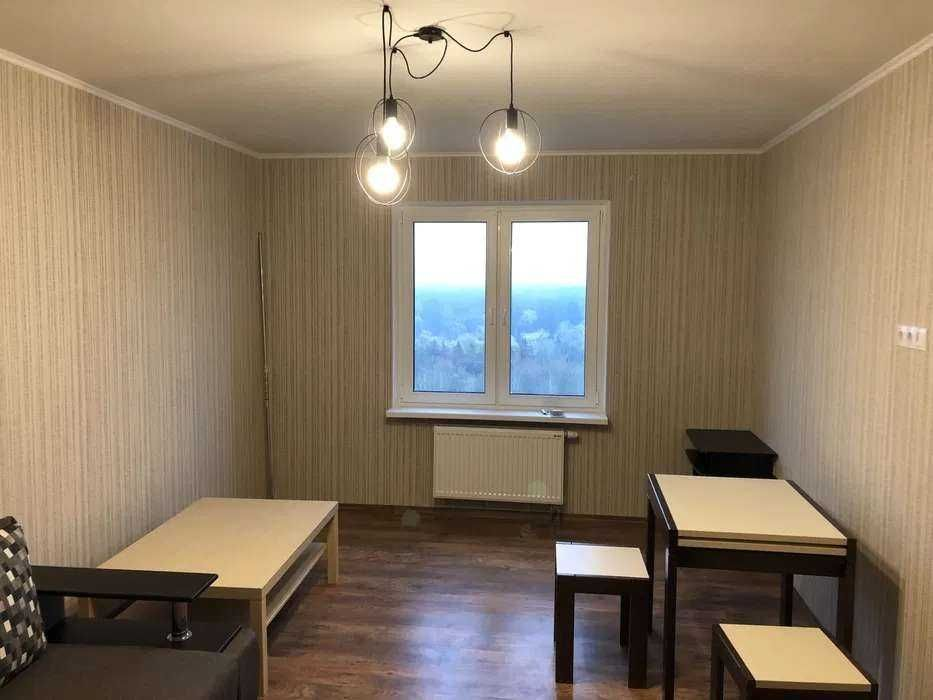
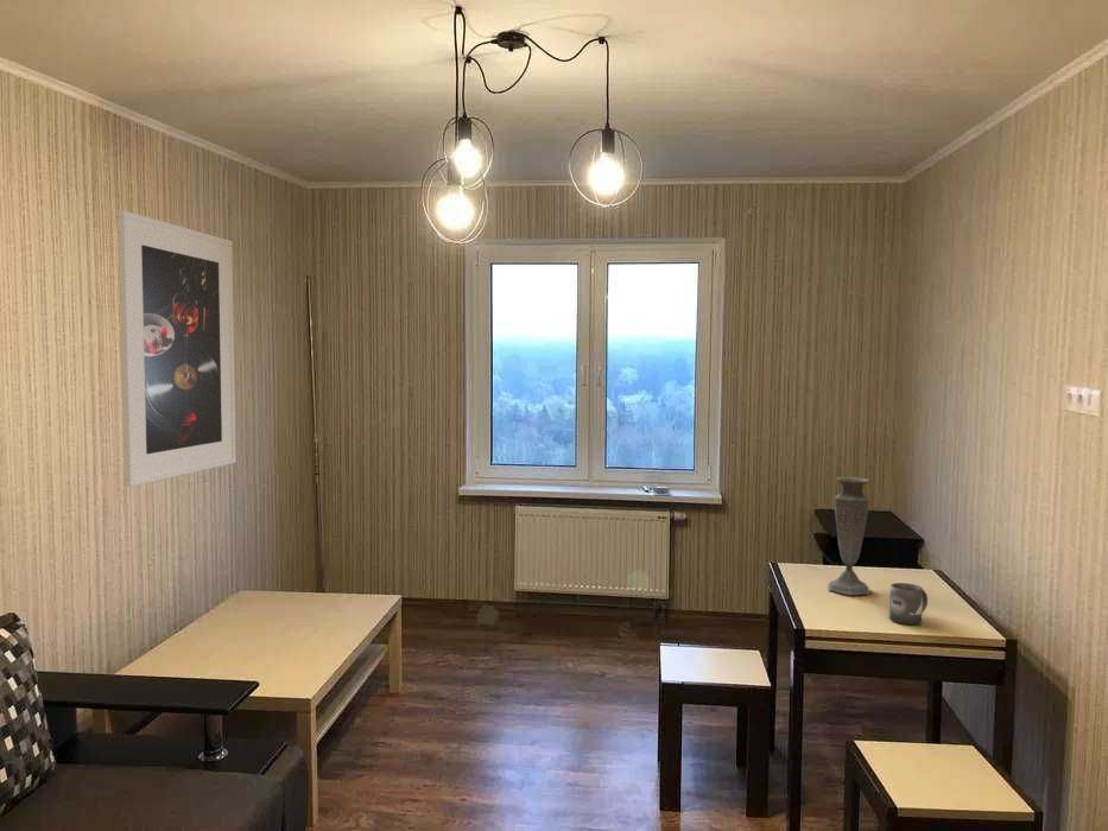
+ mug [888,582,929,626]
+ vase [827,476,870,596]
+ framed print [116,209,238,488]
